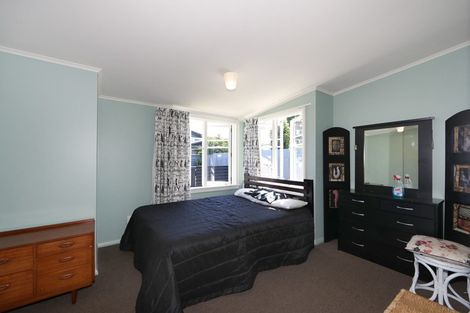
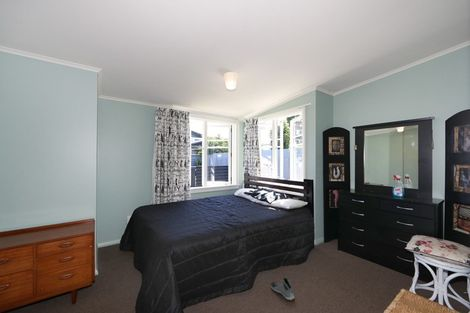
+ sneaker [270,277,295,301]
